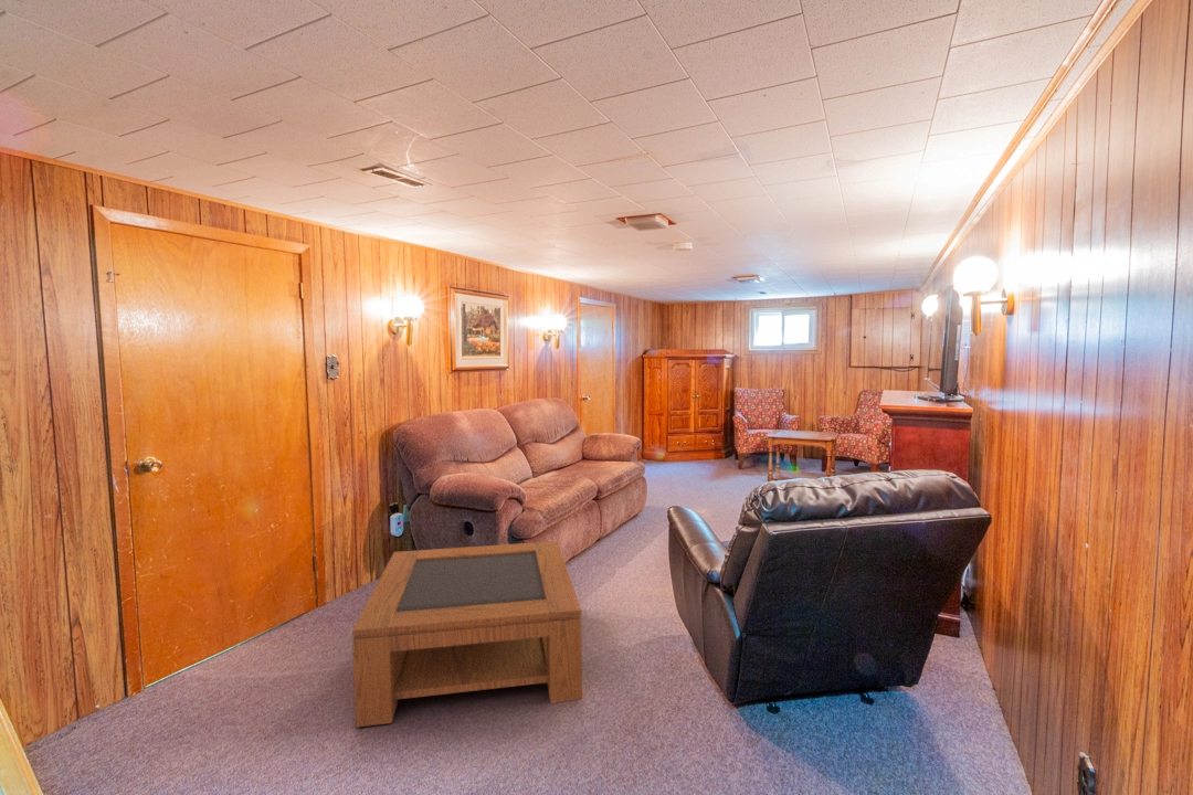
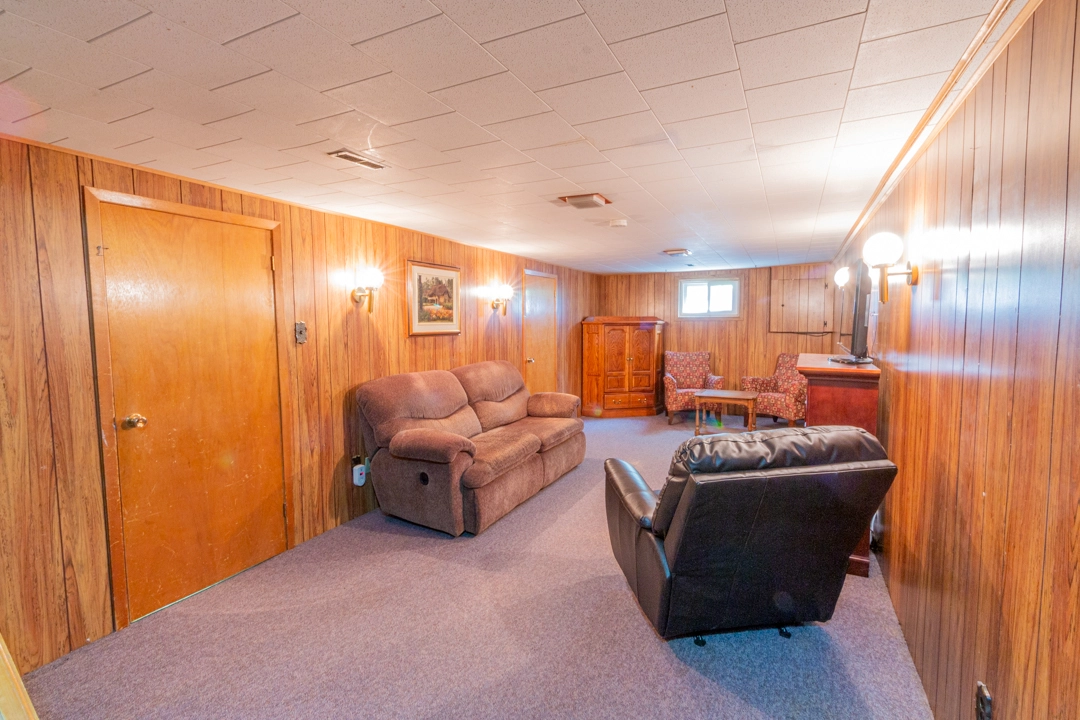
- coffee table [351,540,583,729]
